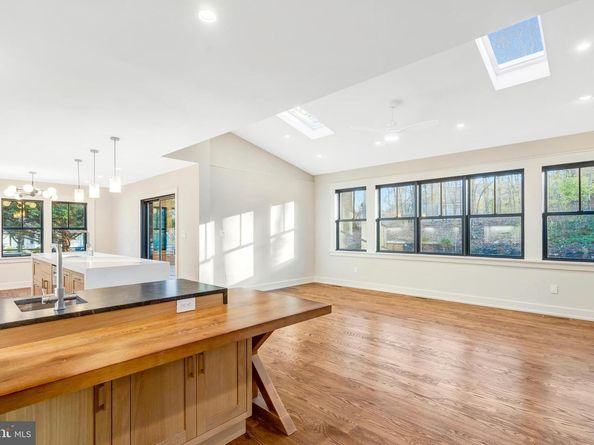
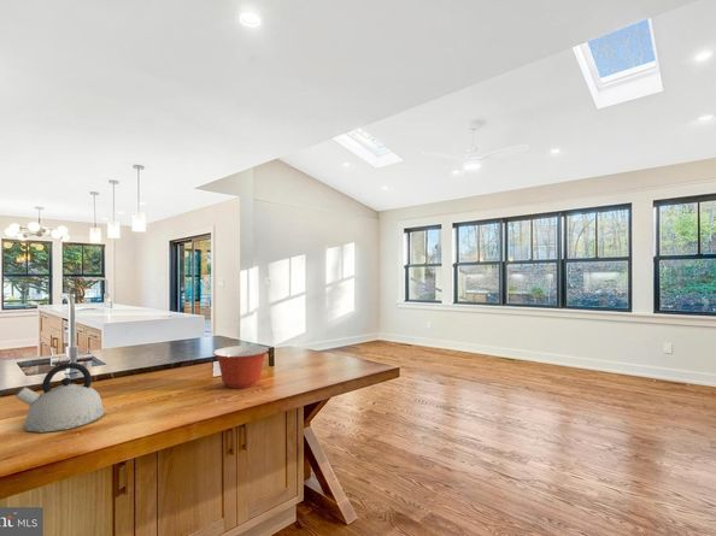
+ mixing bowl [212,344,270,389]
+ kettle [14,361,106,434]
